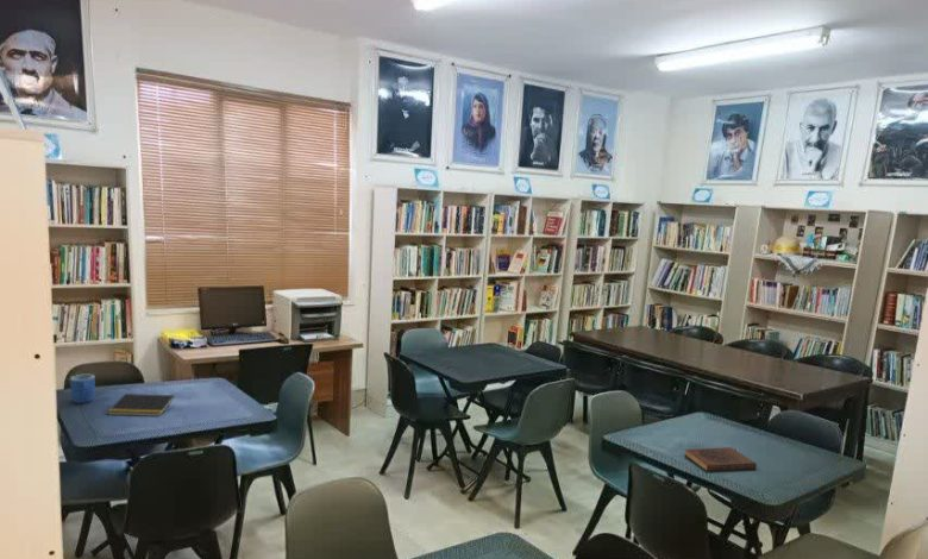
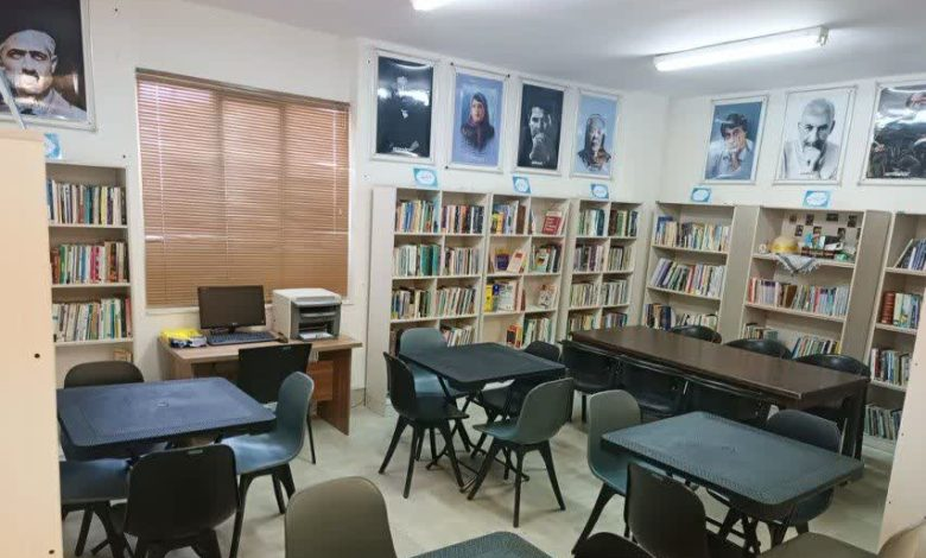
- notepad [106,392,176,417]
- book [684,446,758,472]
- mug [69,373,96,404]
